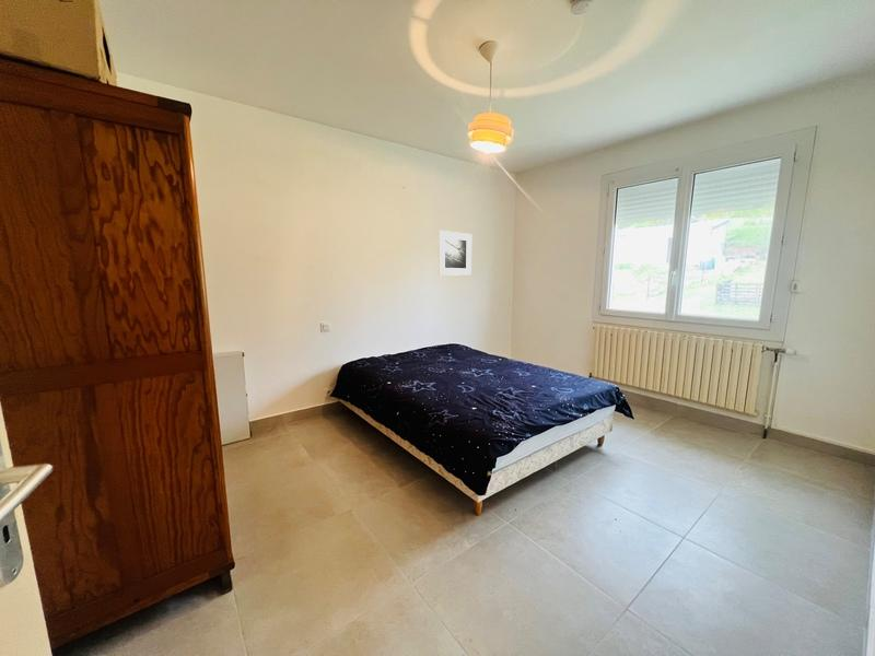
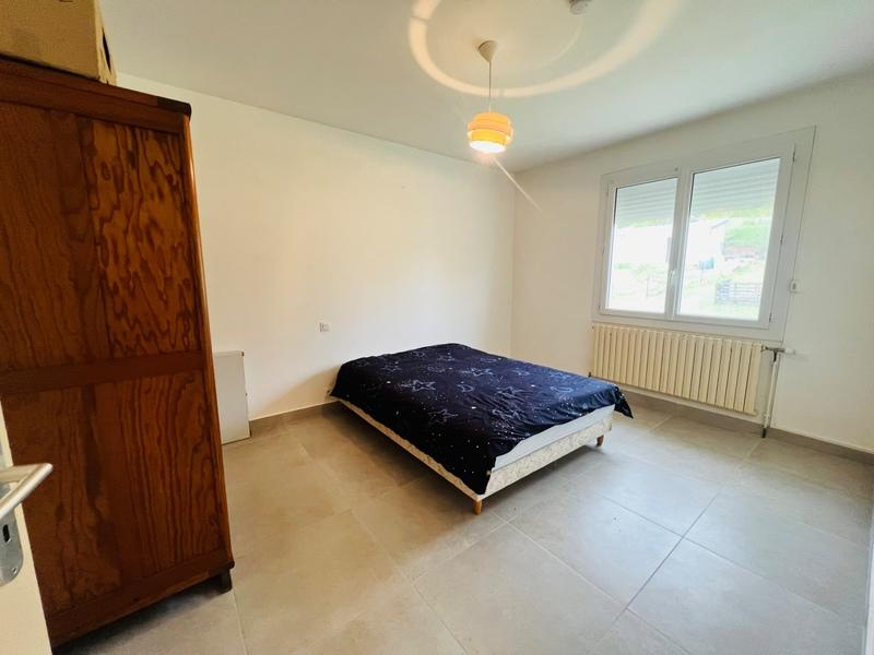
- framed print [438,230,472,277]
